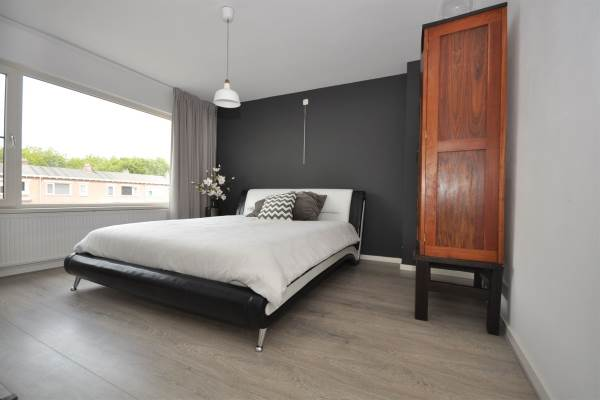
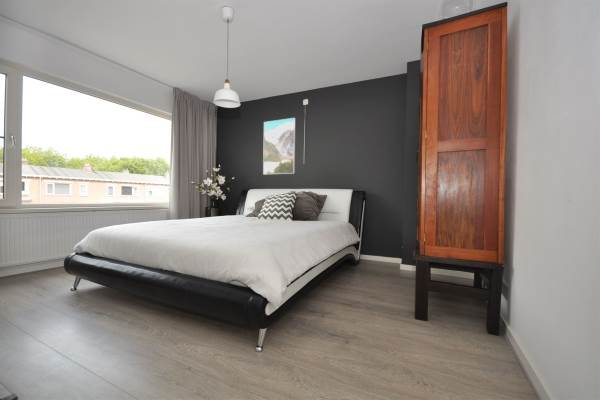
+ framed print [262,117,296,175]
